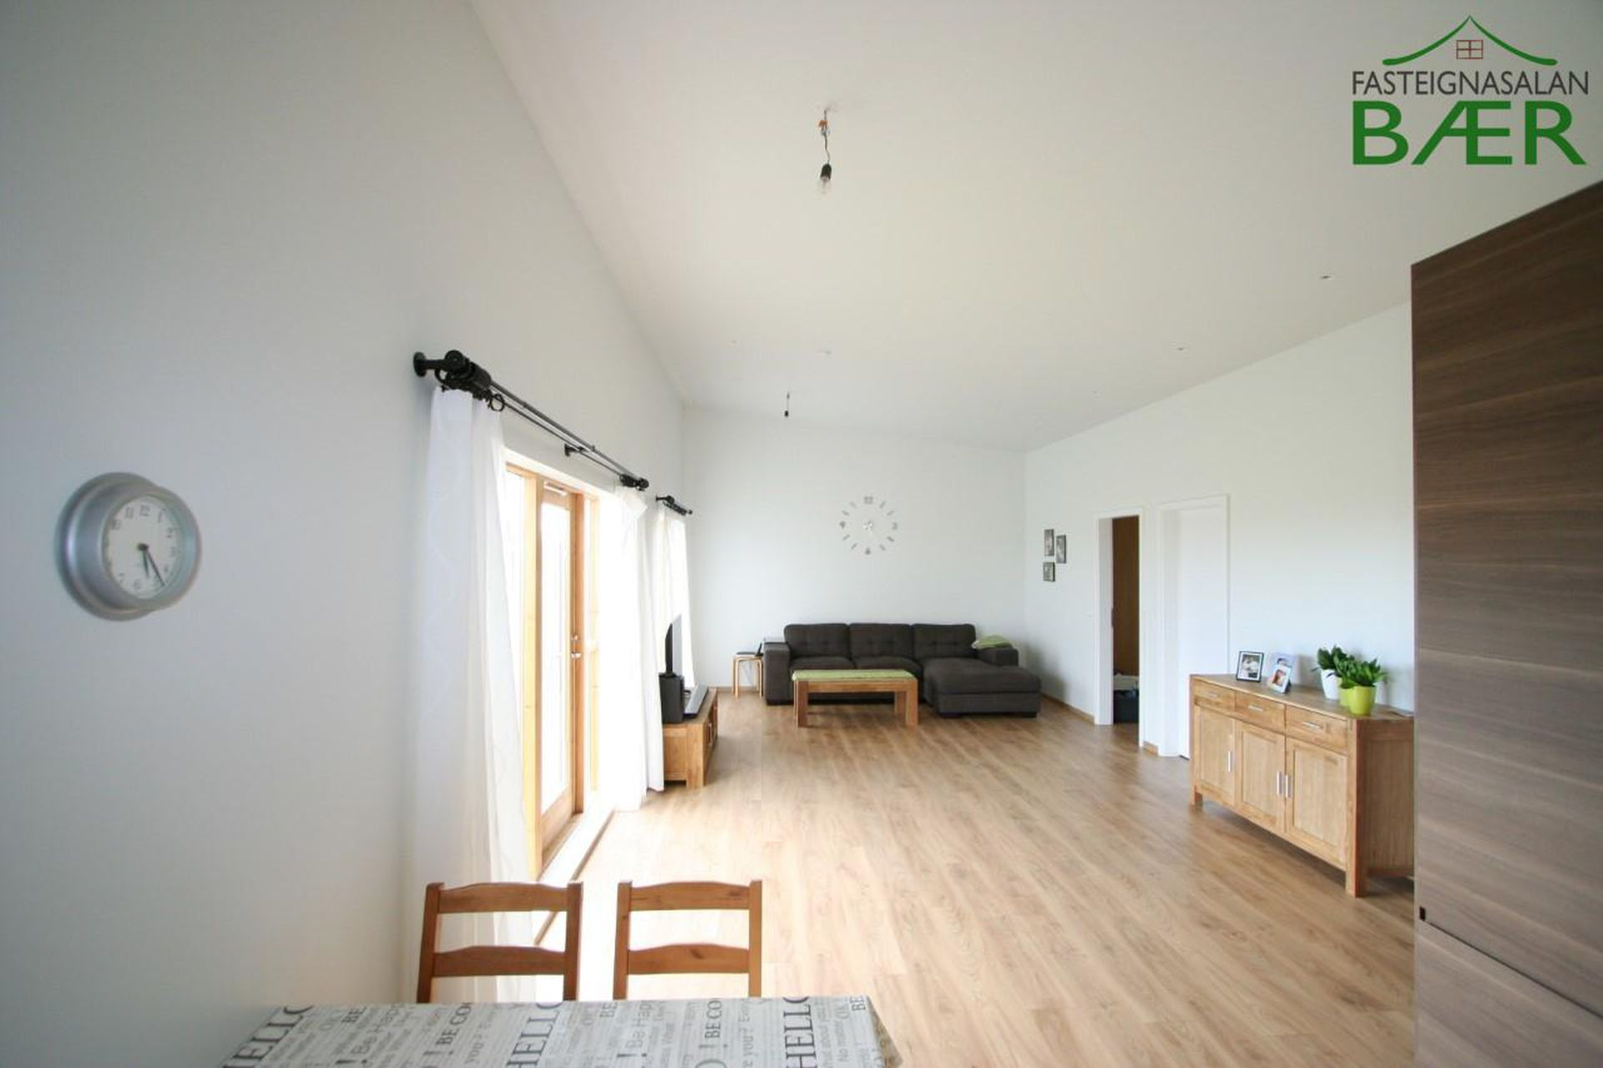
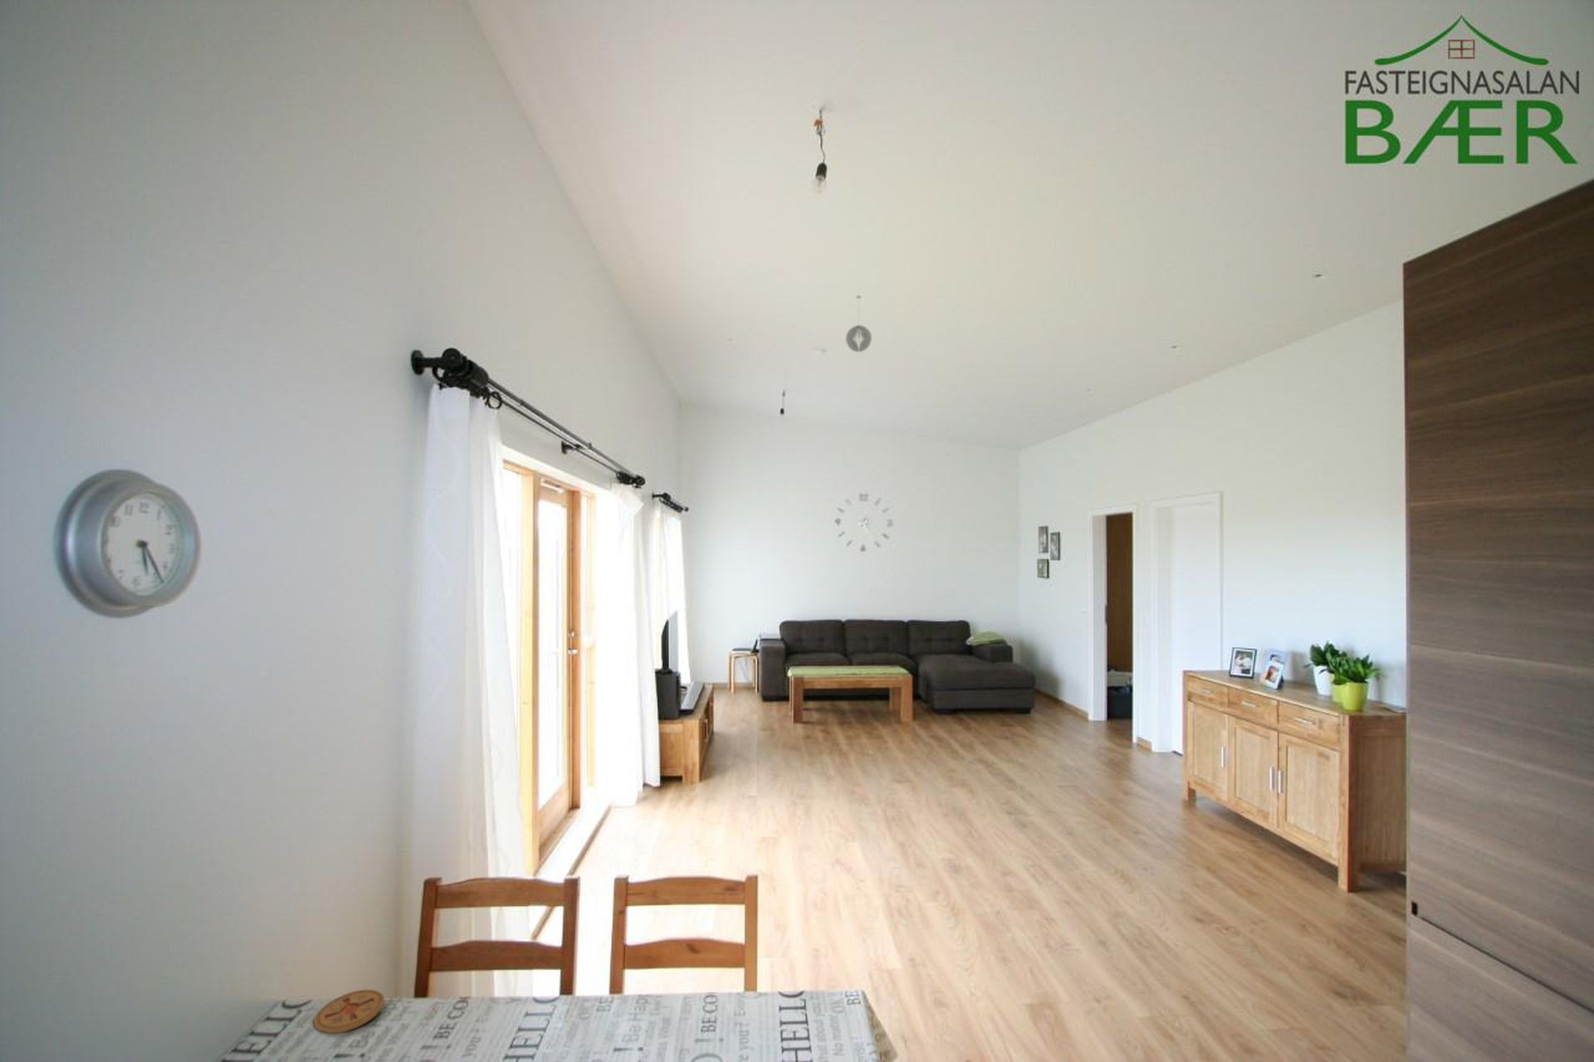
+ pendant light [846,294,873,352]
+ coaster [313,989,385,1034]
